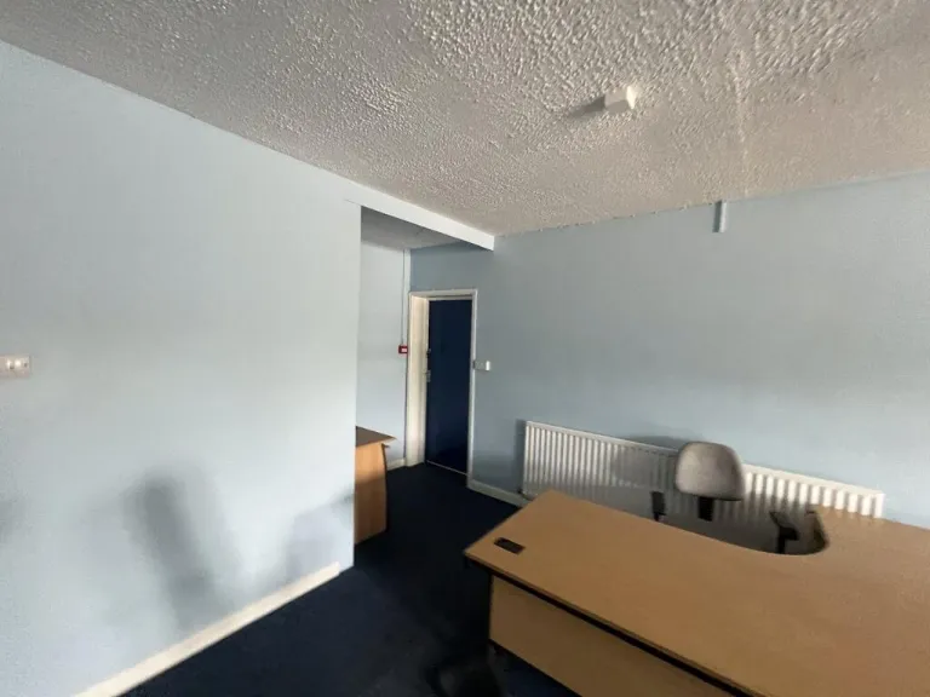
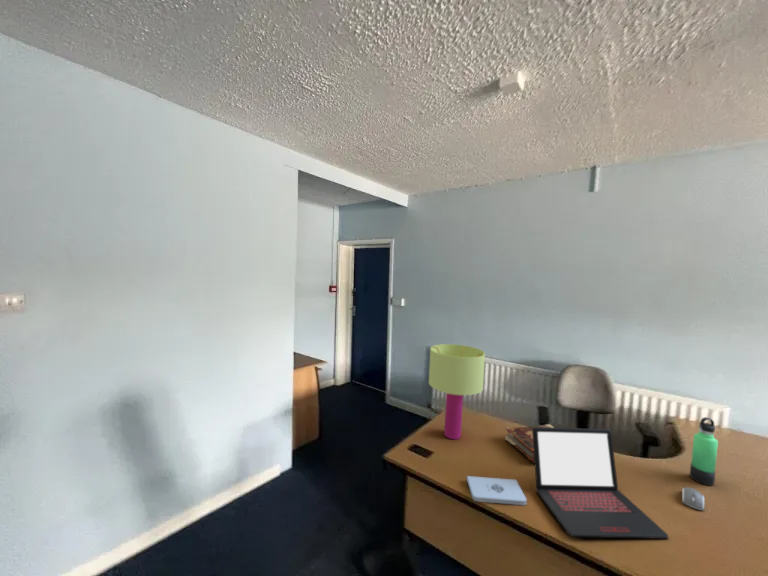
+ notepad [466,475,528,506]
+ computer mouse [681,487,705,511]
+ thermos bottle [689,416,719,487]
+ table lamp [428,343,486,440]
+ book [504,423,555,464]
+ laptop [532,427,669,540]
